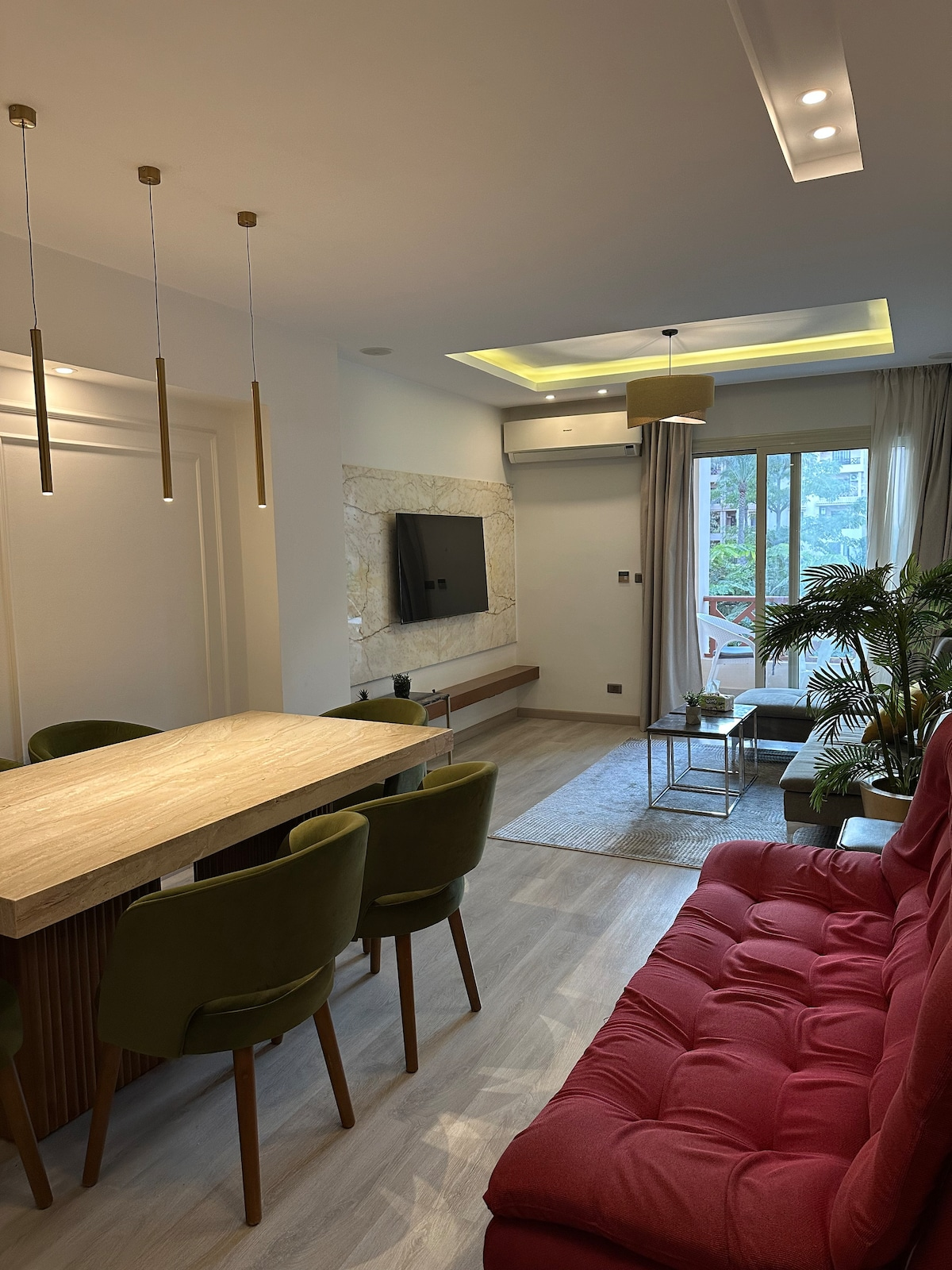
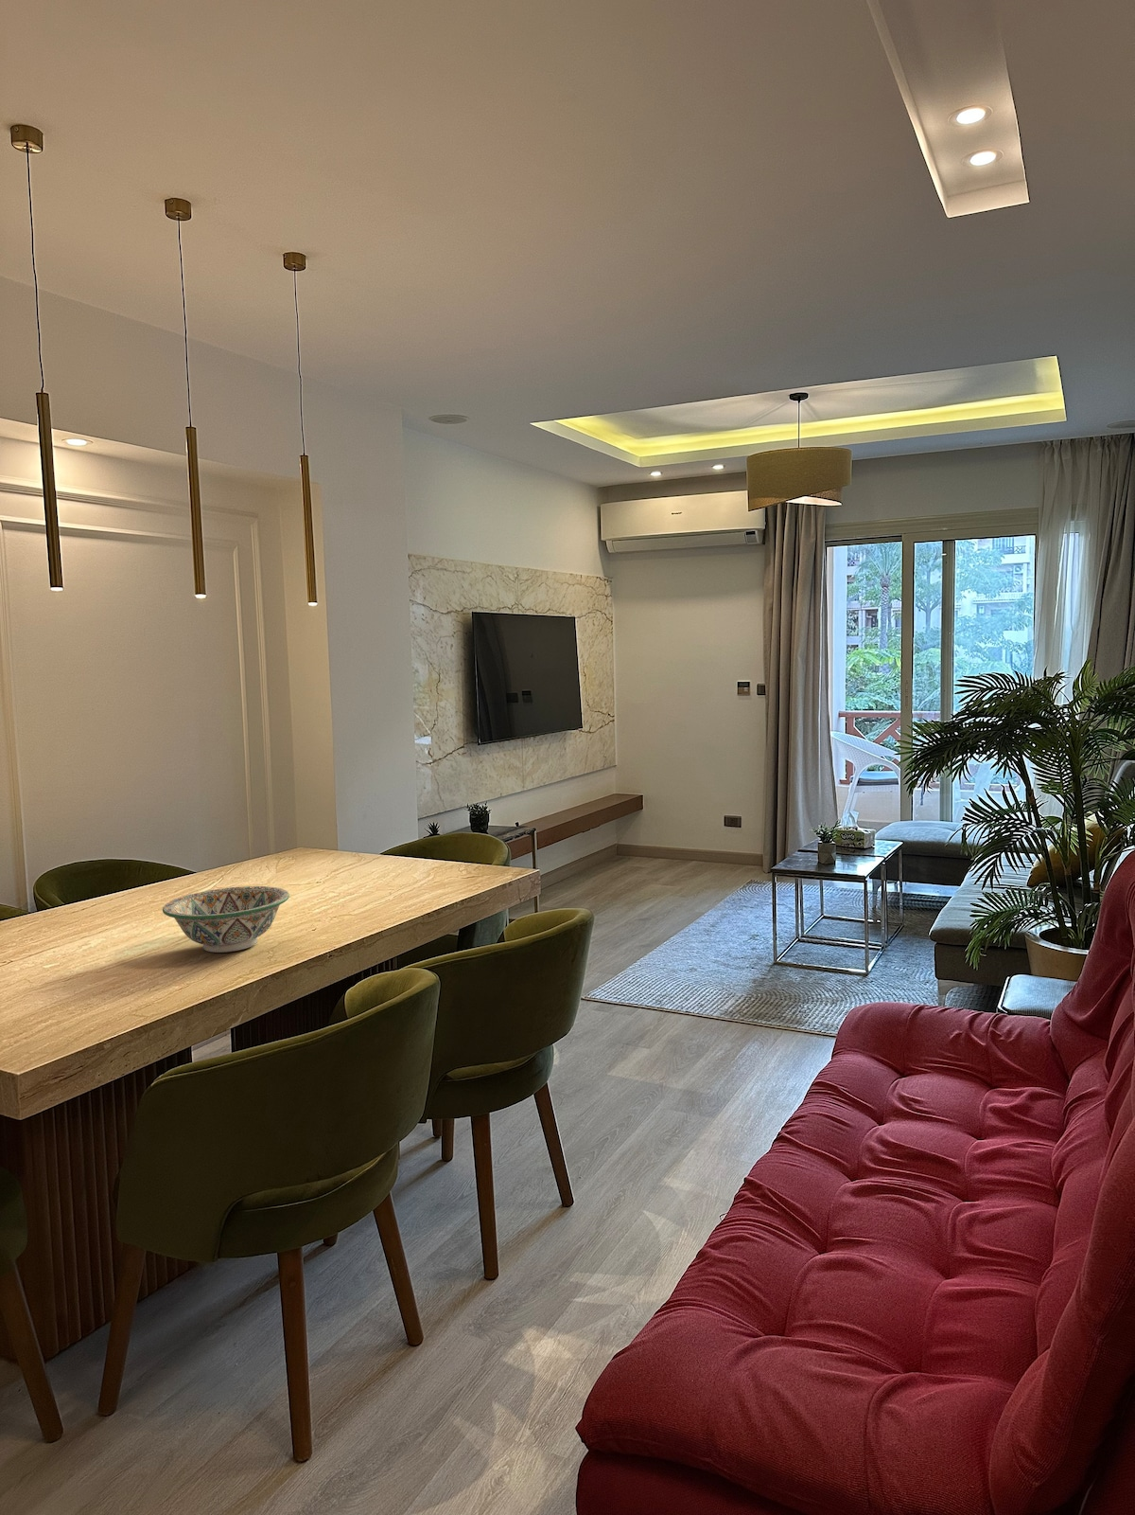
+ decorative bowl [162,885,291,953]
